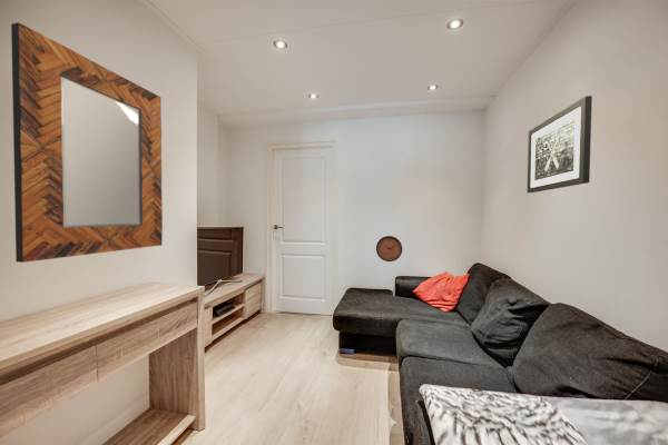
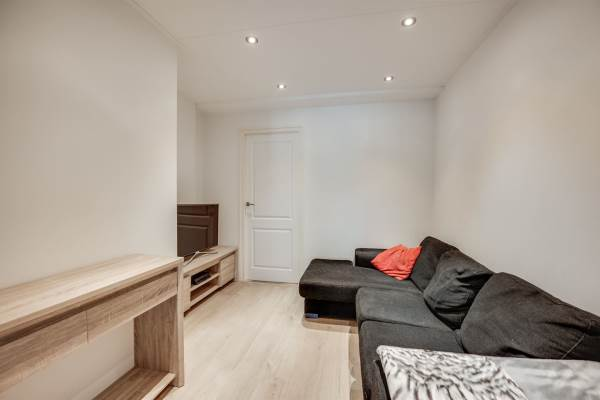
- wall art [525,95,593,194]
- clock [375,235,403,263]
- home mirror [10,21,164,264]
